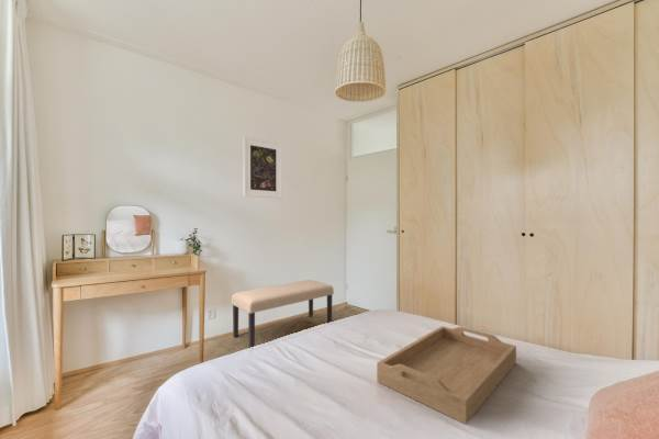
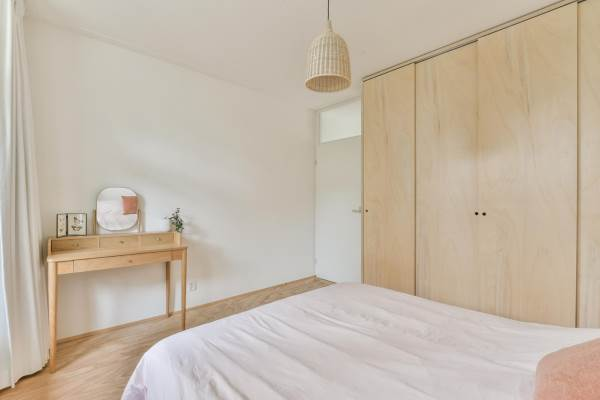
- bench [231,279,335,349]
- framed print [242,136,283,200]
- serving tray [376,325,517,425]
